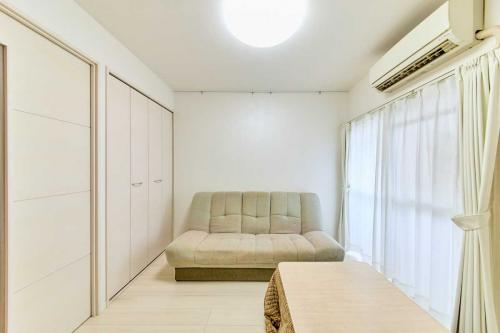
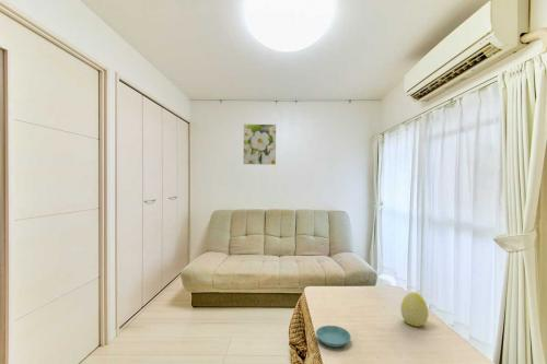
+ decorative egg [399,291,430,328]
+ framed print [242,124,277,166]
+ saucer [315,325,352,349]
